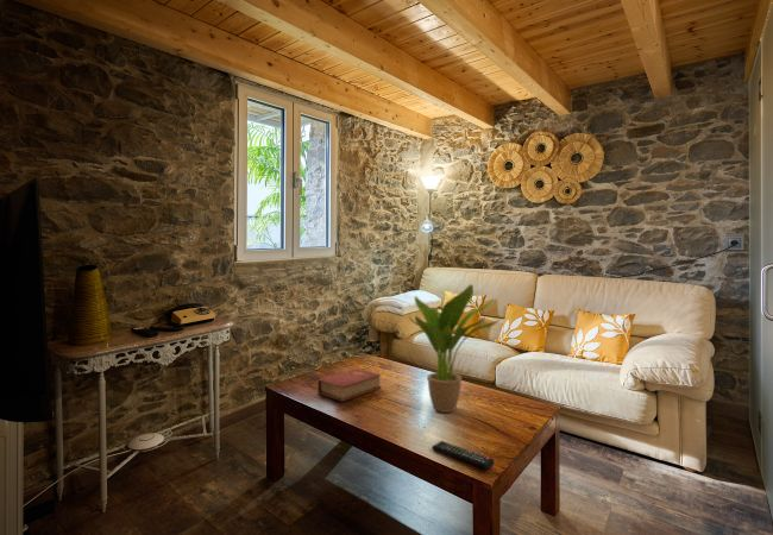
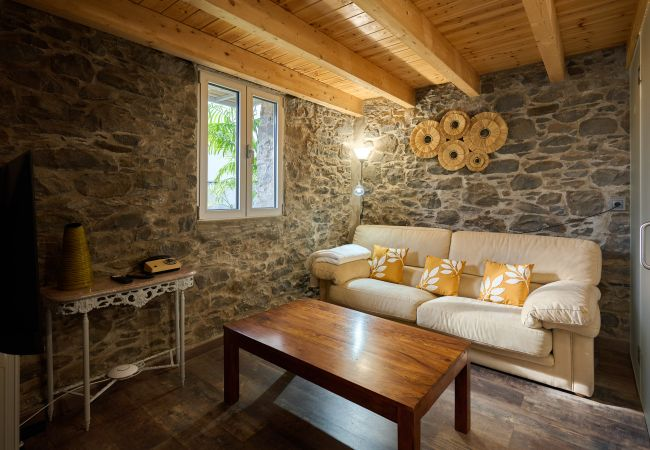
- potted plant [408,283,502,414]
- remote control [431,440,495,471]
- book [316,367,383,403]
